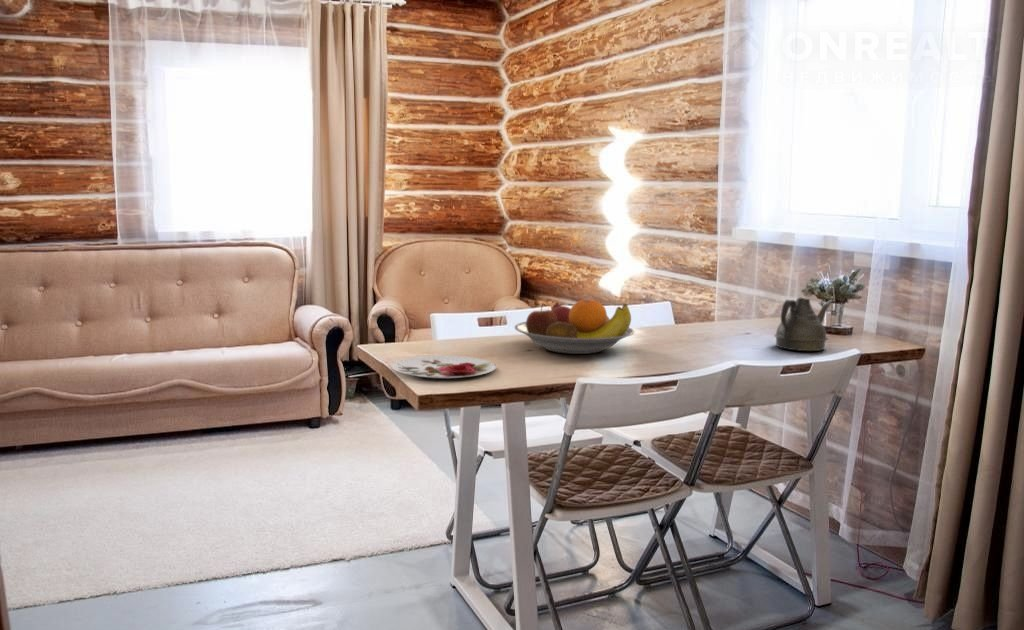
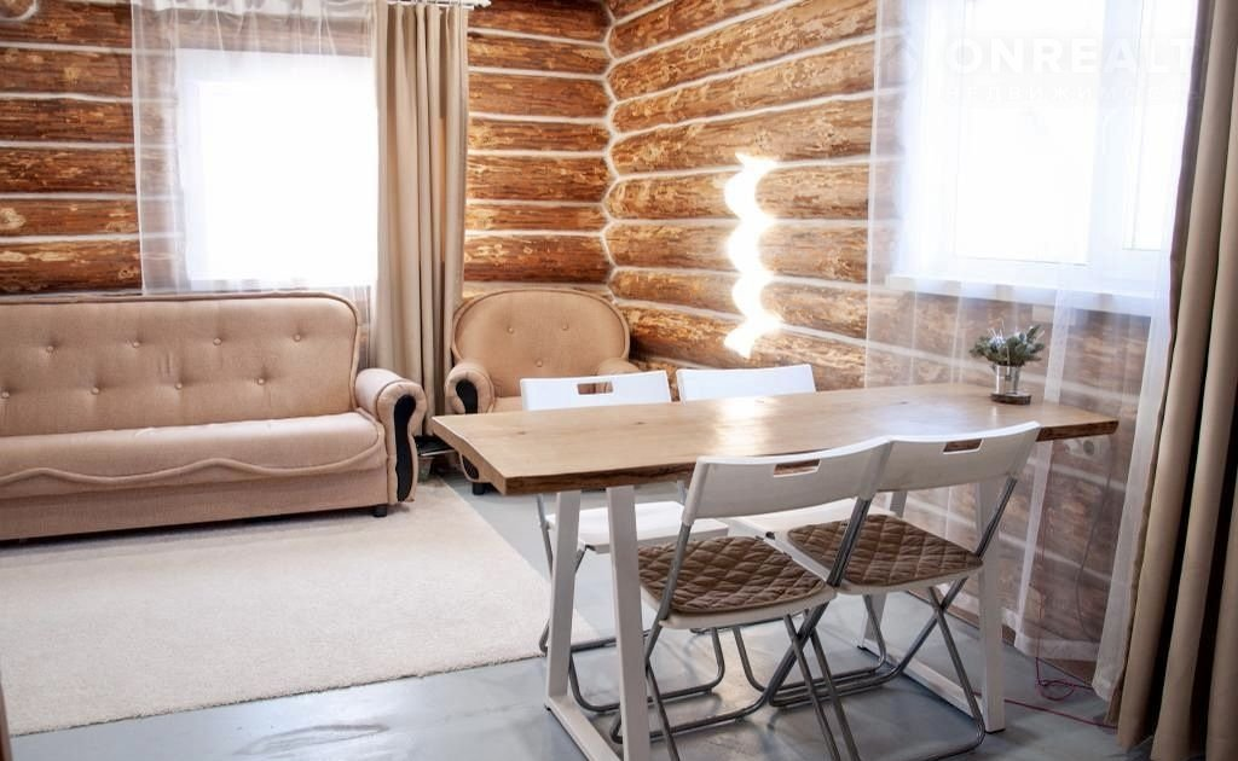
- plate [390,354,497,379]
- fruit bowl [514,299,635,355]
- teapot [773,297,834,352]
